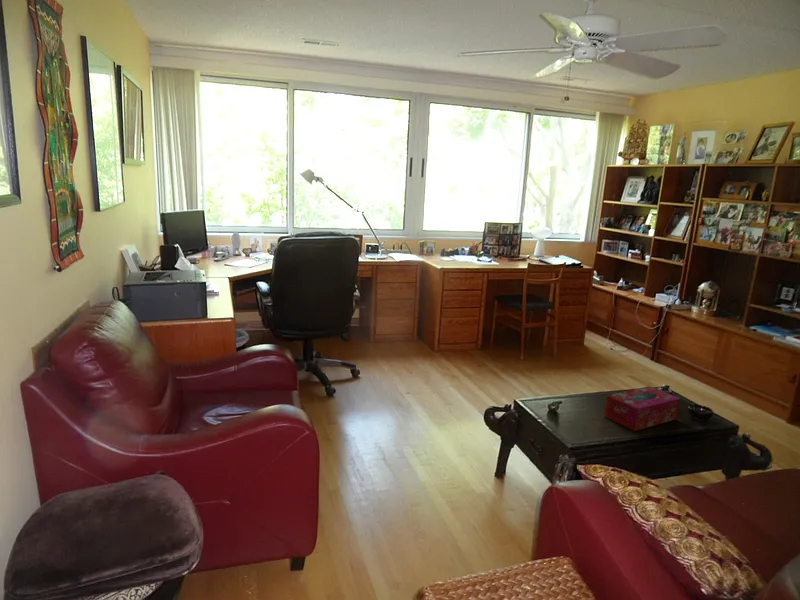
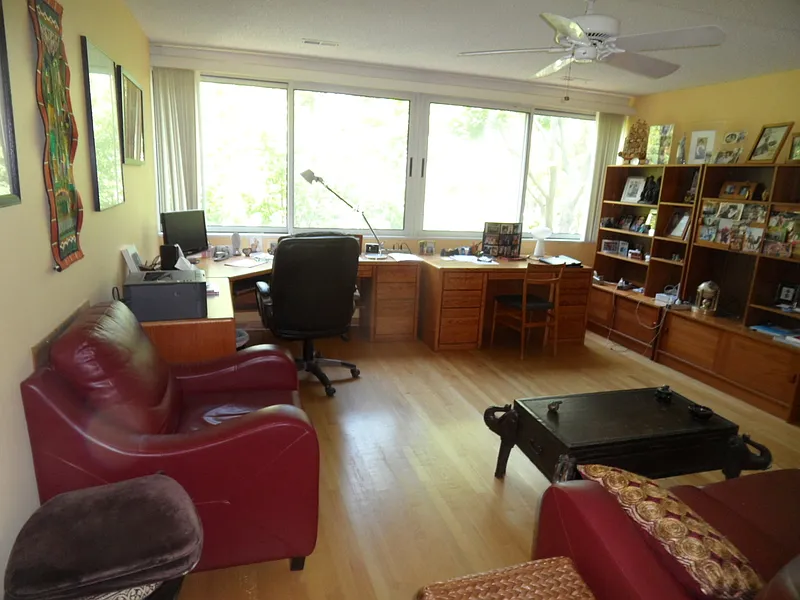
- tissue box [603,385,681,432]
